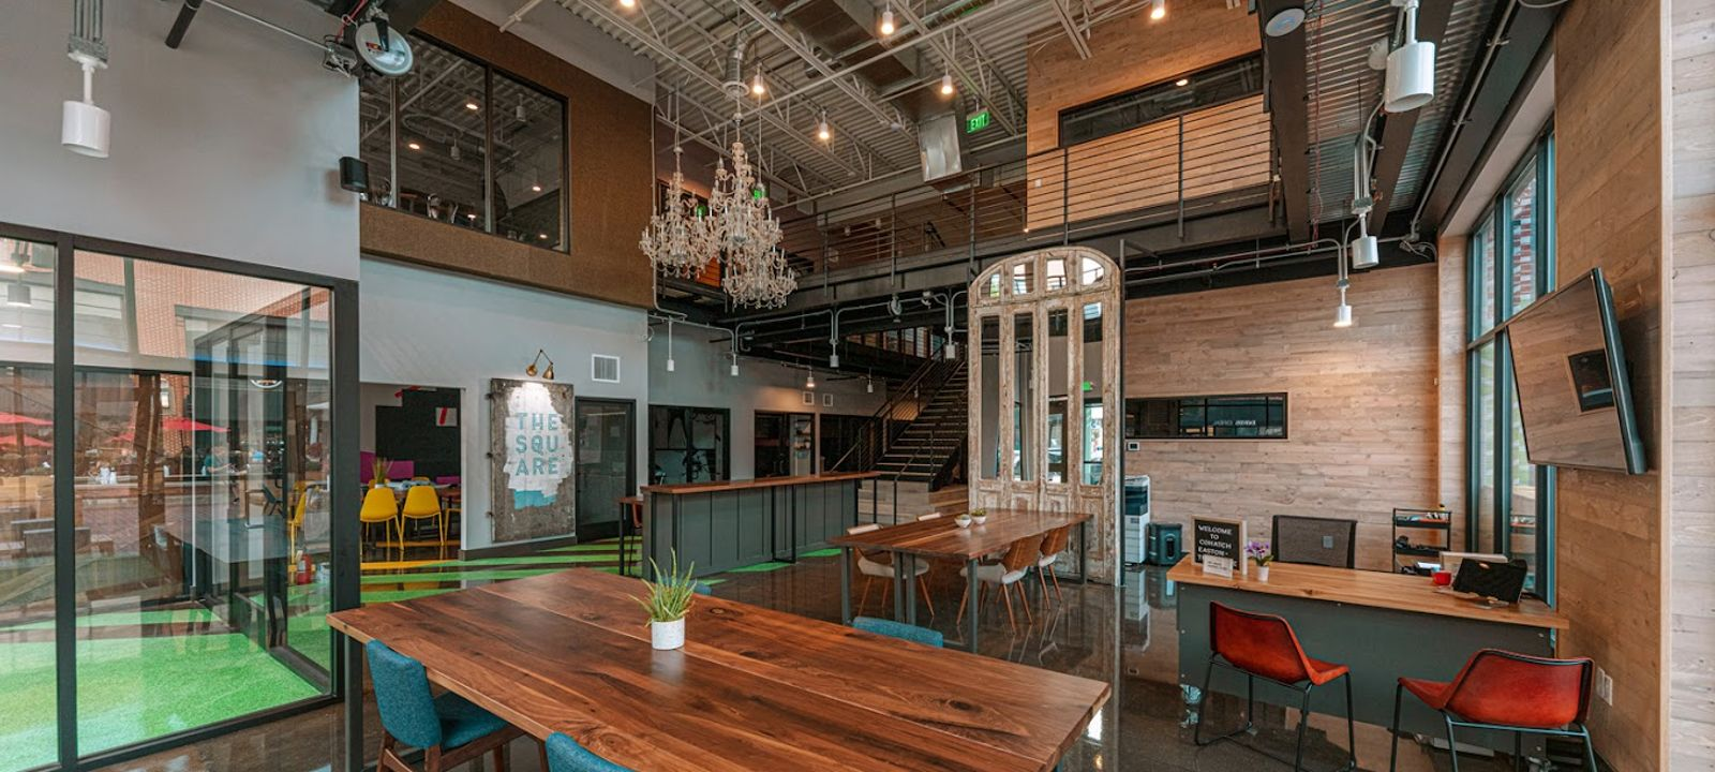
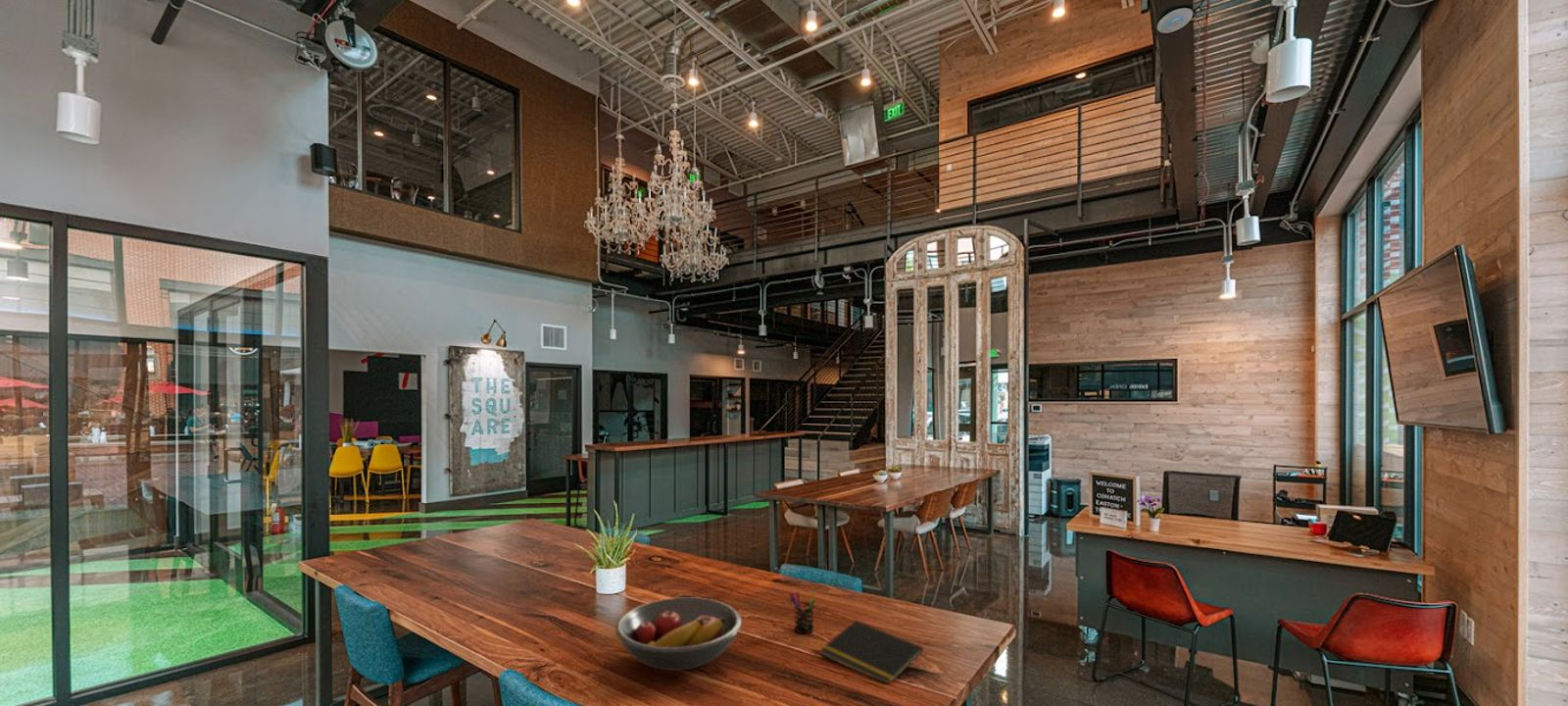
+ pen holder [788,589,816,634]
+ fruit bowl [614,596,743,672]
+ notepad [818,620,924,683]
